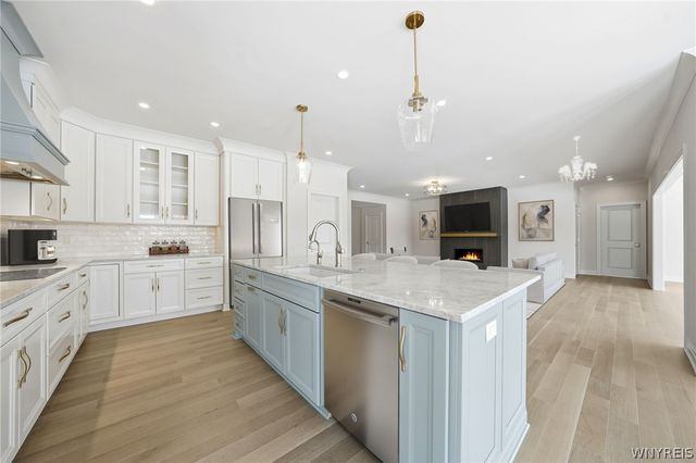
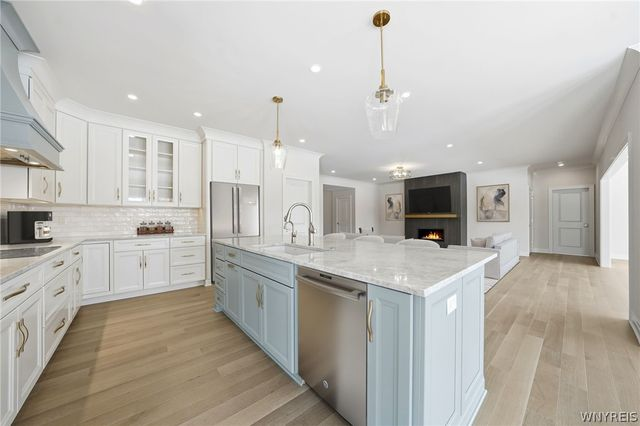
- chandelier [558,135,598,183]
